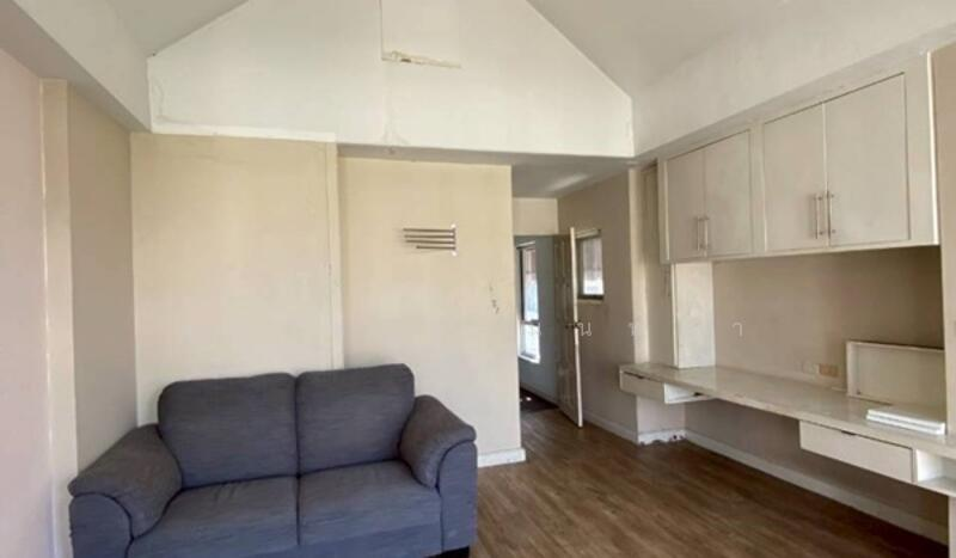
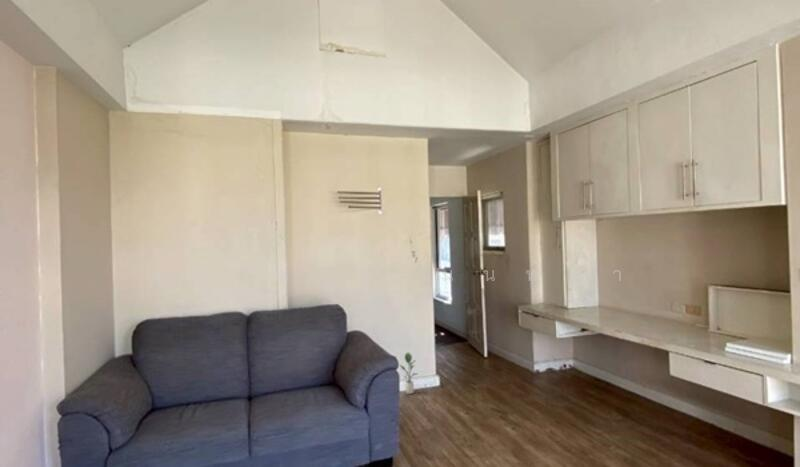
+ potted plant [399,352,417,395]
